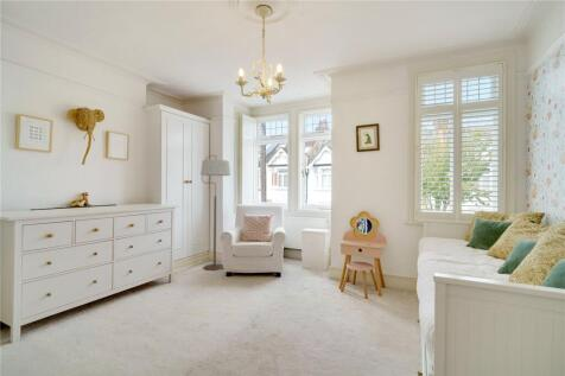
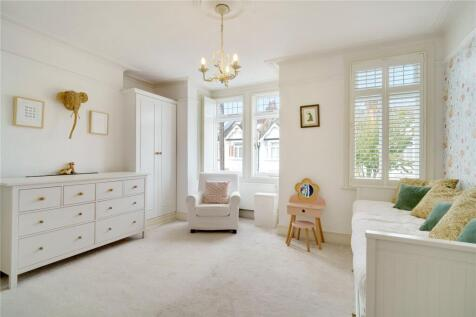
- floor lamp [199,154,231,272]
